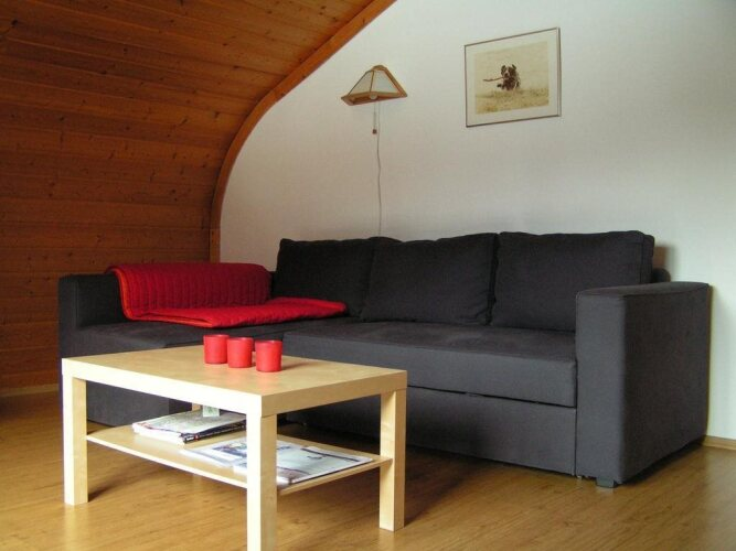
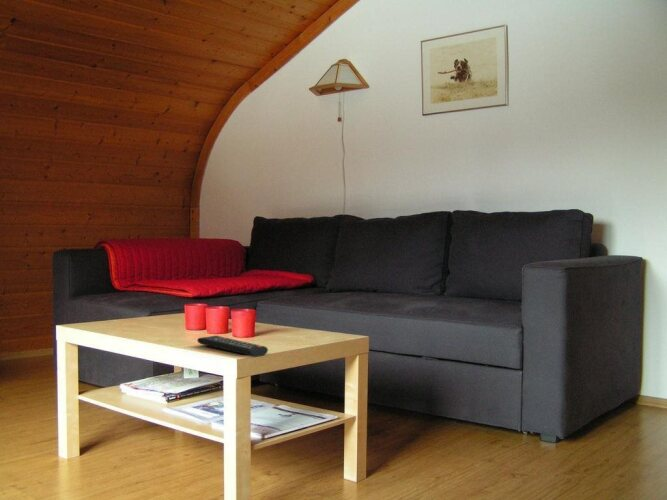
+ remote control [196,335,269,358]
